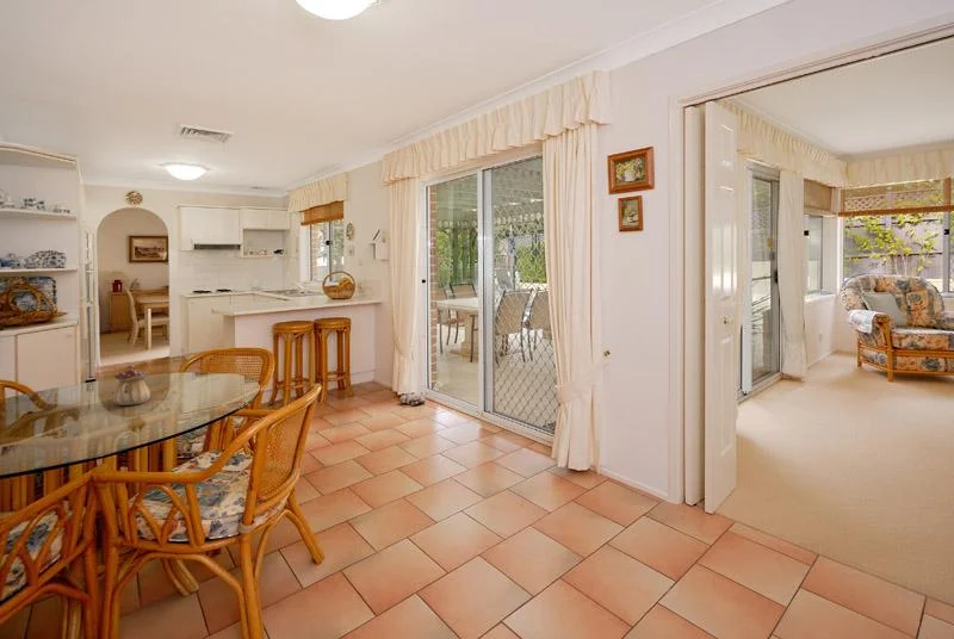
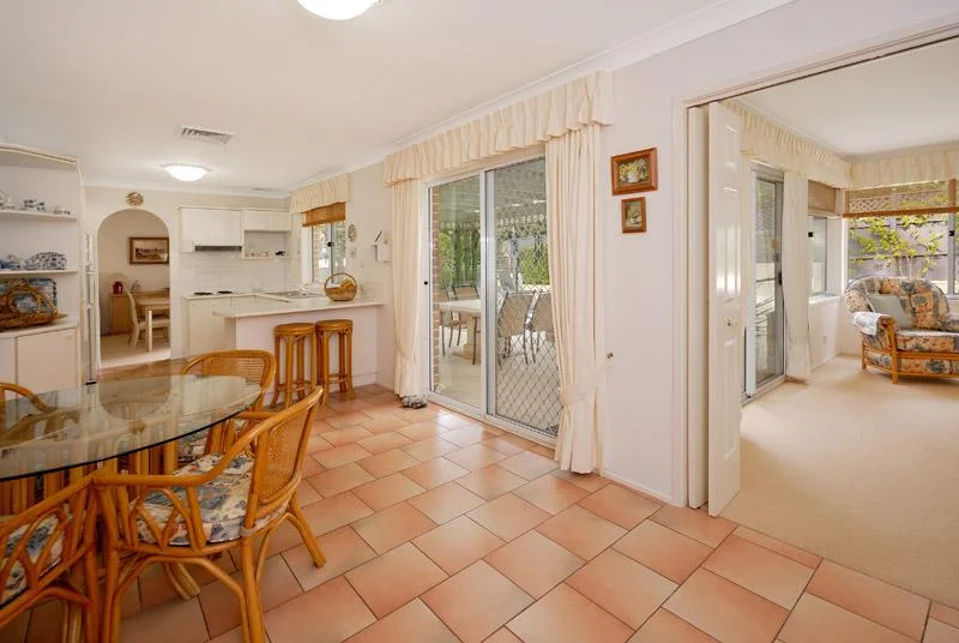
- teapot [112,365,151,407]
